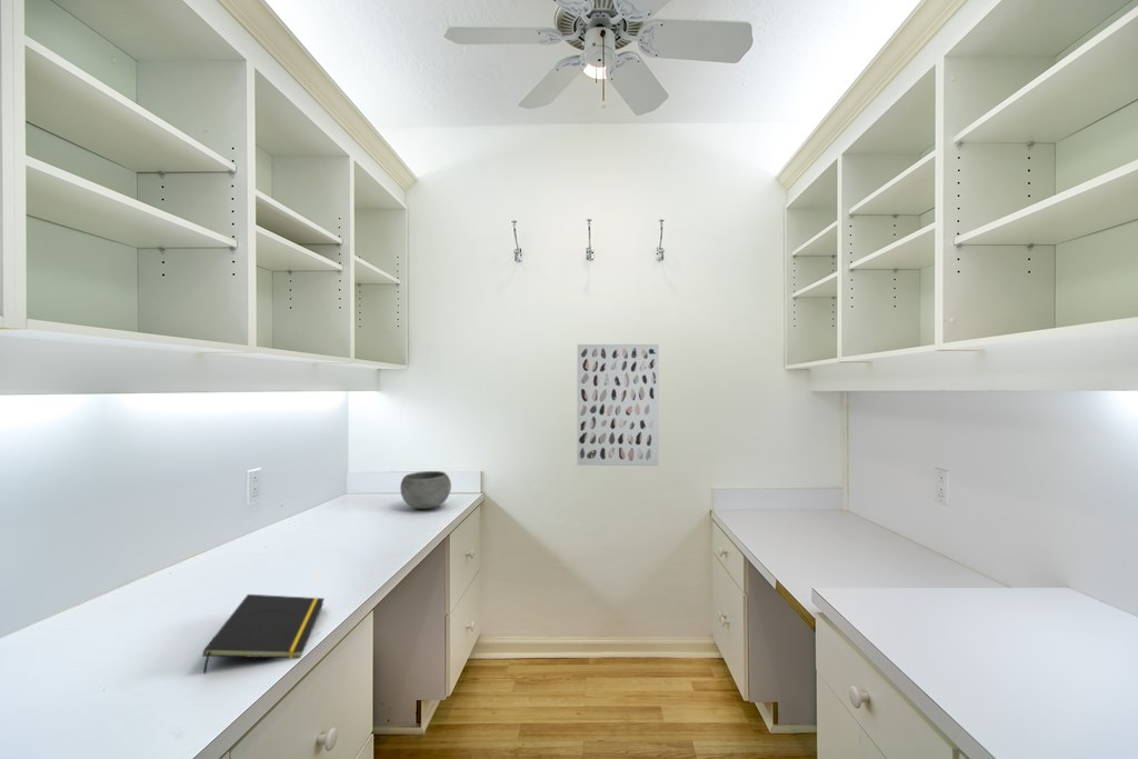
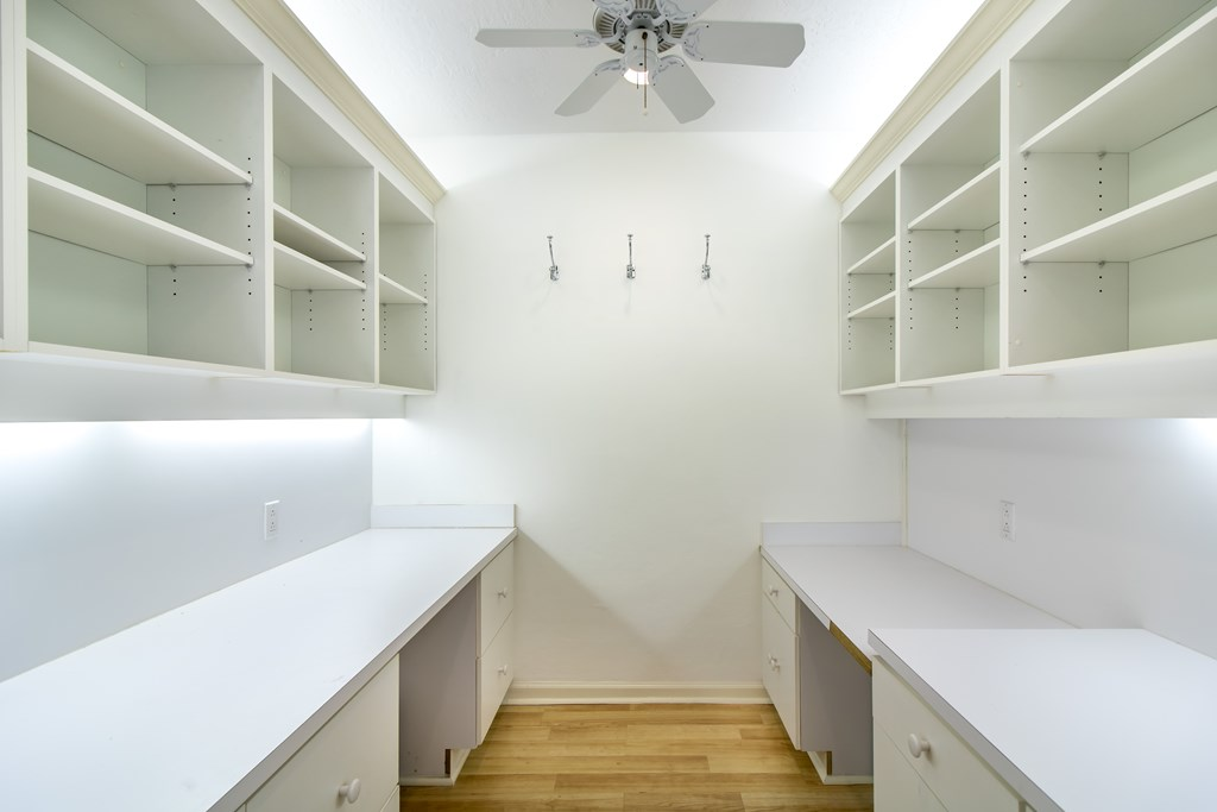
- notepad [201,593,326,673]
- wall art [577,343,660,467]
- bowl [399,470,452,510]
